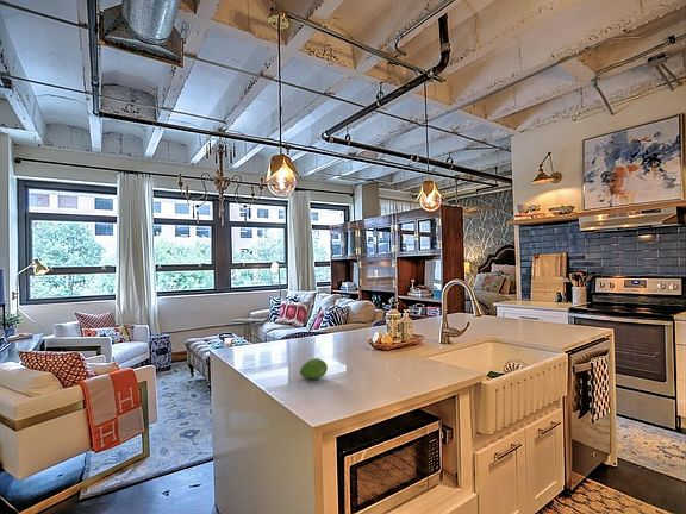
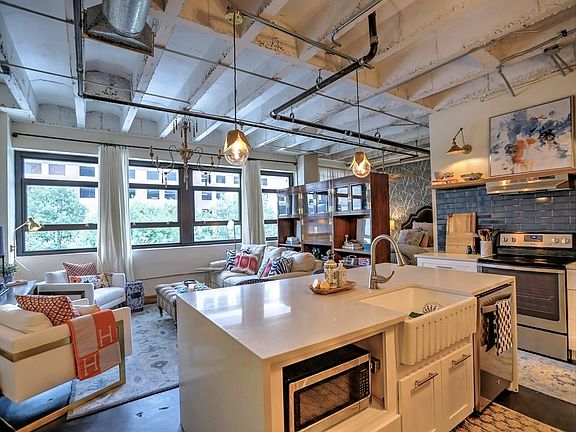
- fruit [299,357,329,381]
